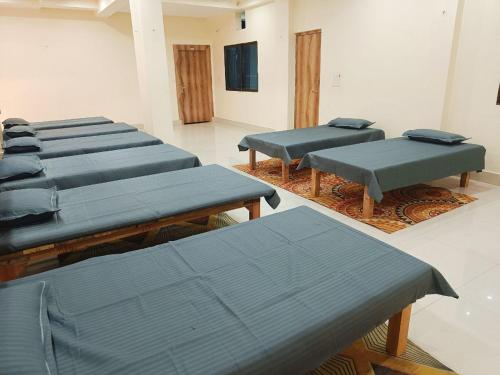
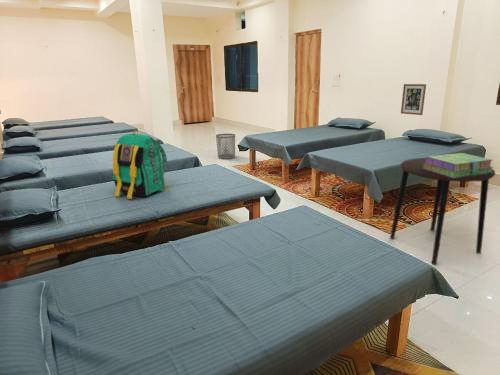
+ wall art [400,83,427,116]
+ stack of books [423,152,495,178]
+ side table [389,157,496,265]
+ waste bin [215,133,236,160]
+ backpack [111,129,170,200]
